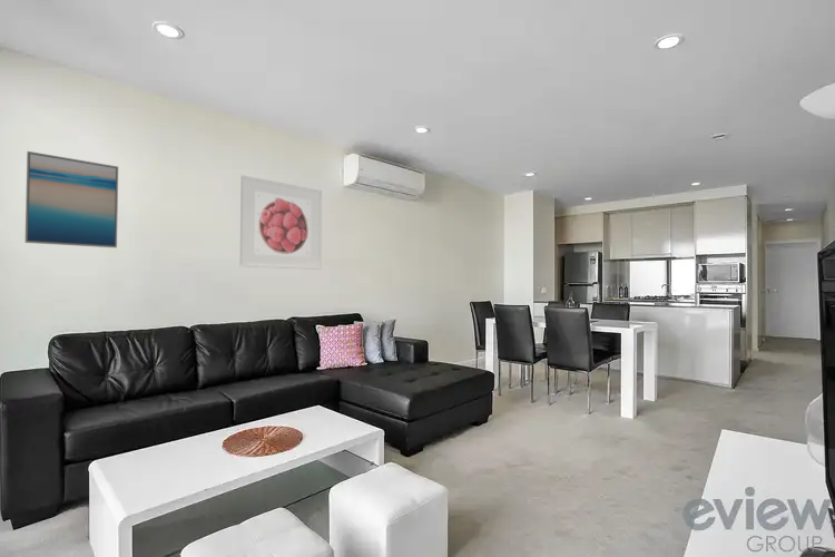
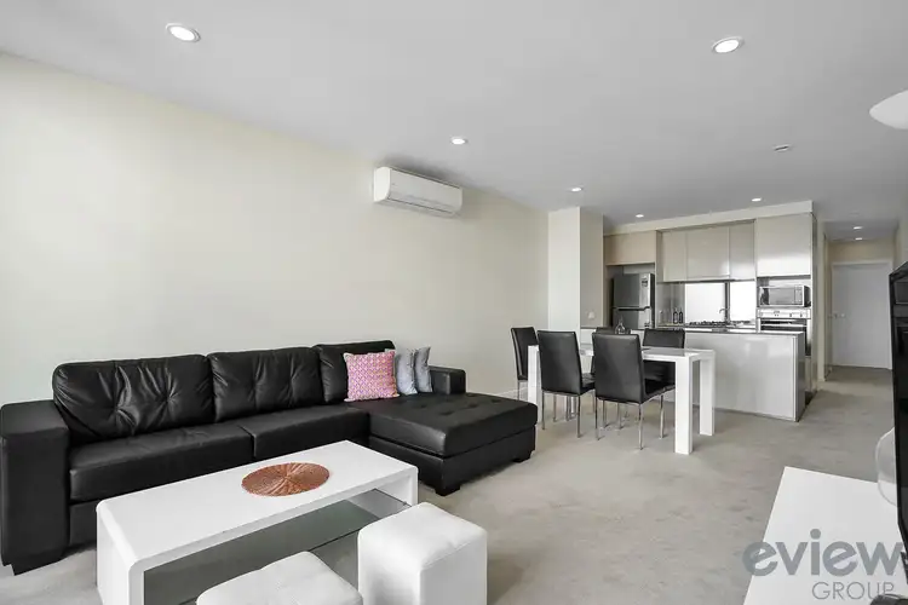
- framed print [239,174,323,271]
- wall art [24,150,119,248]
